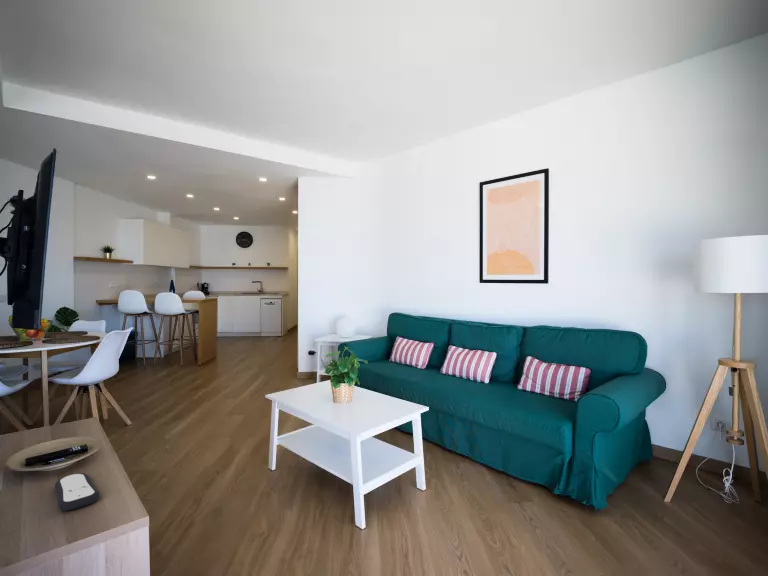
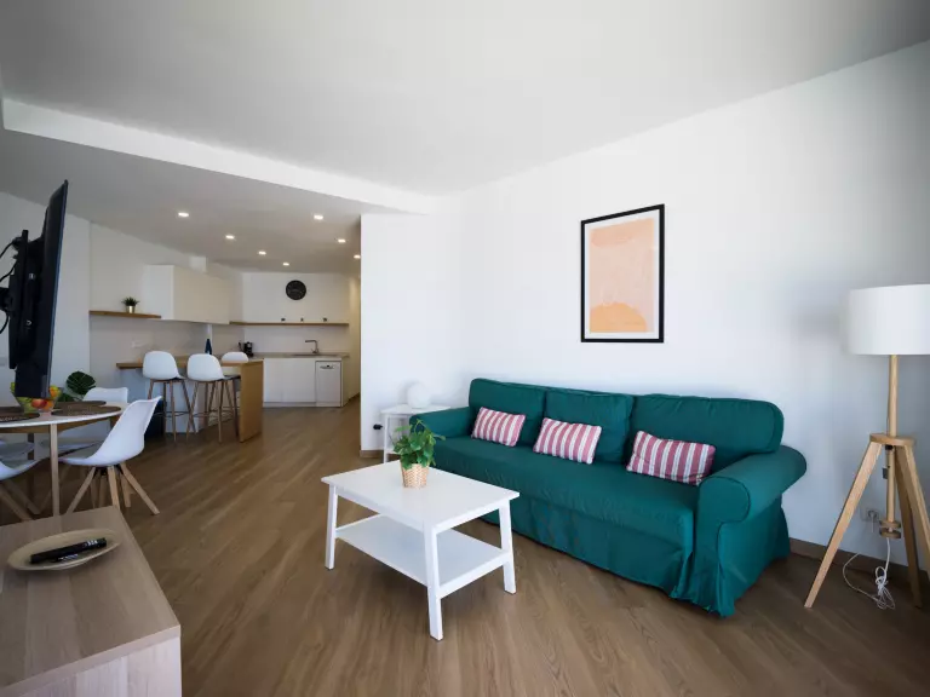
- remote control [54,472,100,512]
